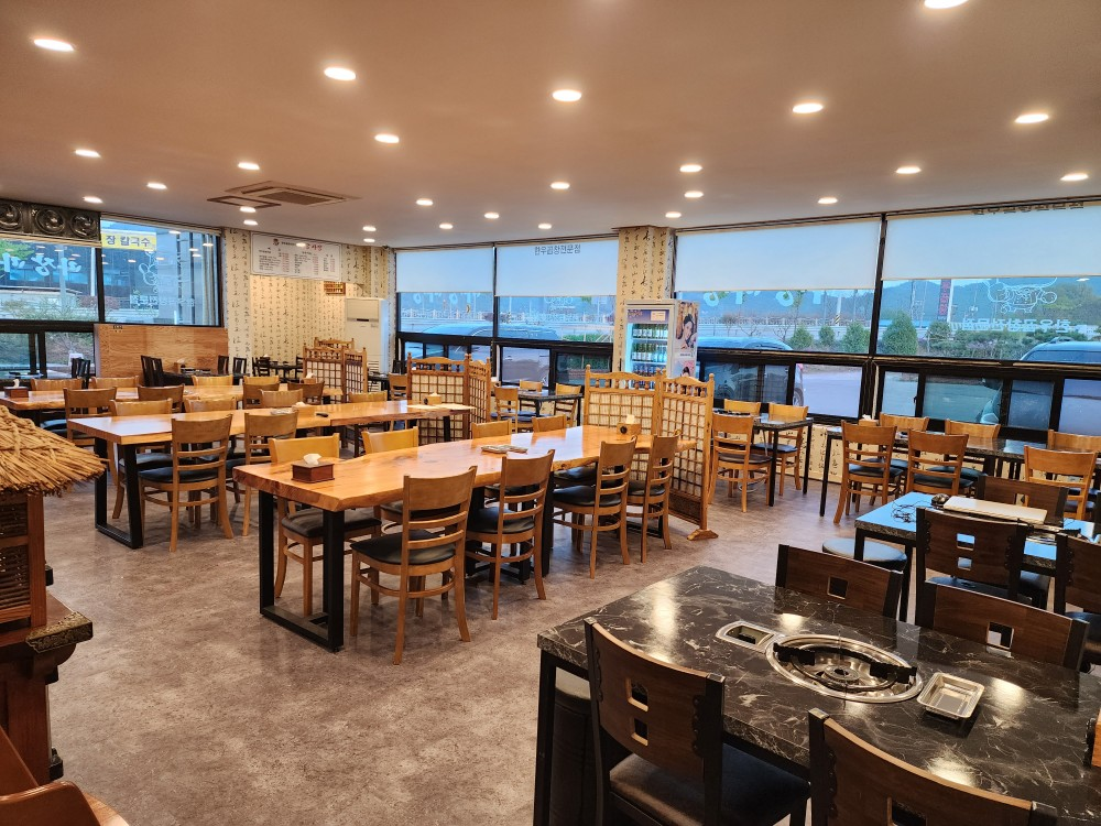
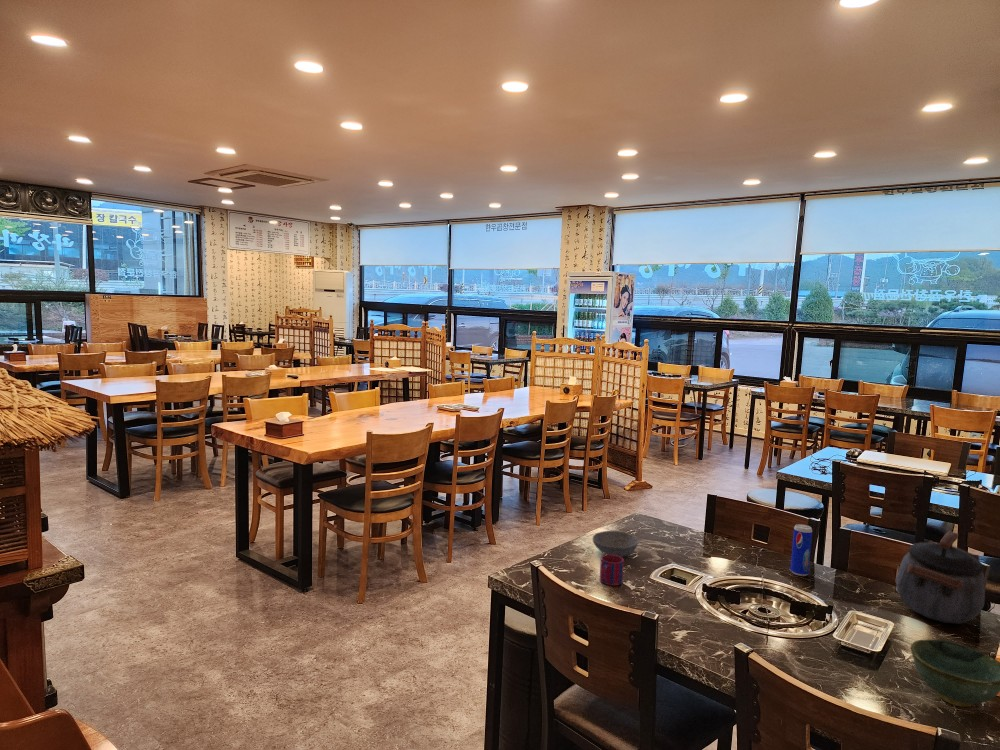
+ mug [599,554,625,587]
+ kettle [895,530,986,624]
+ bowl [592,530,639,558]
+ beverage can [790,523,813,577]
+ bowl [910,639,1000,708]
